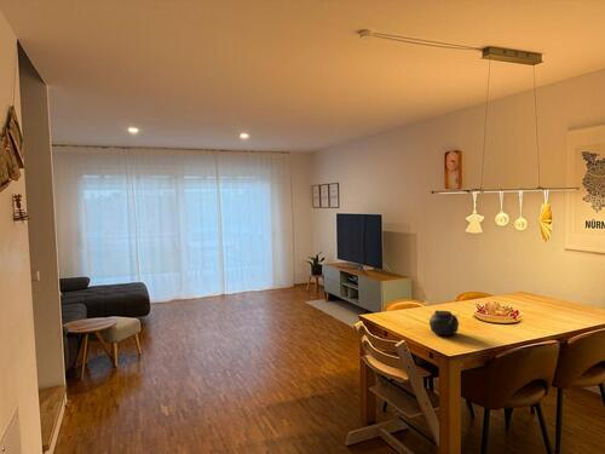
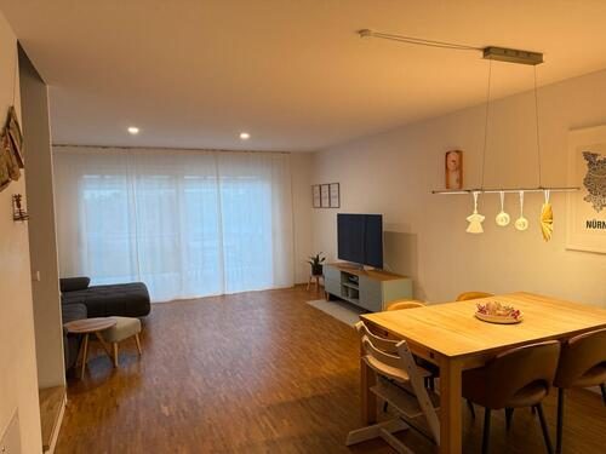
- teapot [428,309,460,337]
